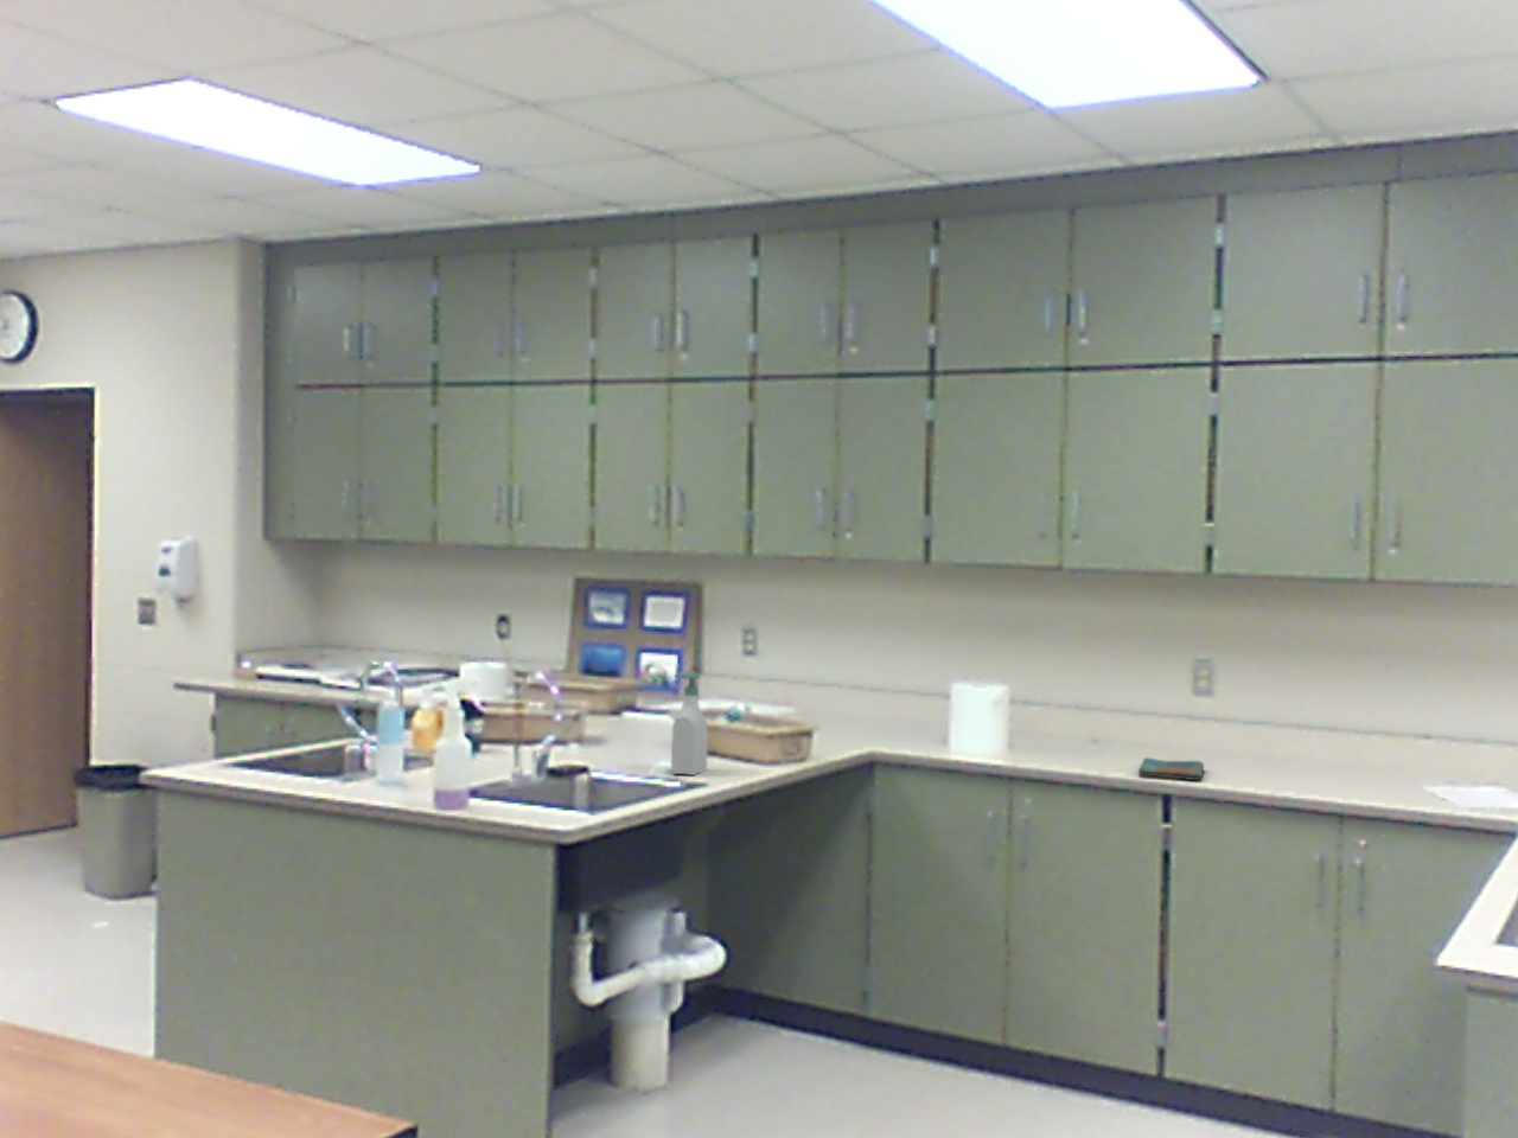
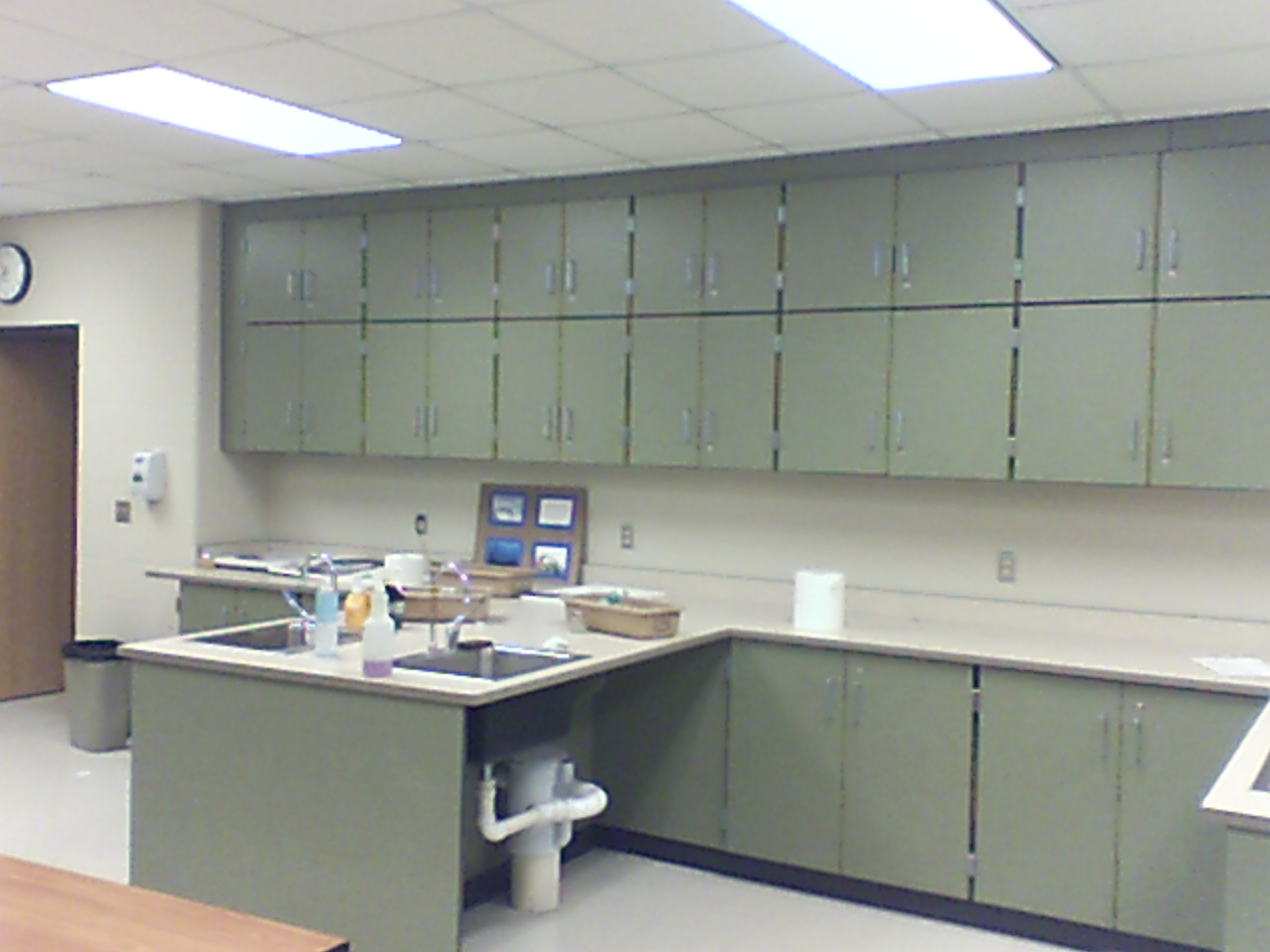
- dish towel [1138,757,1205,782]
- soap bottle [671,669,709,777]
